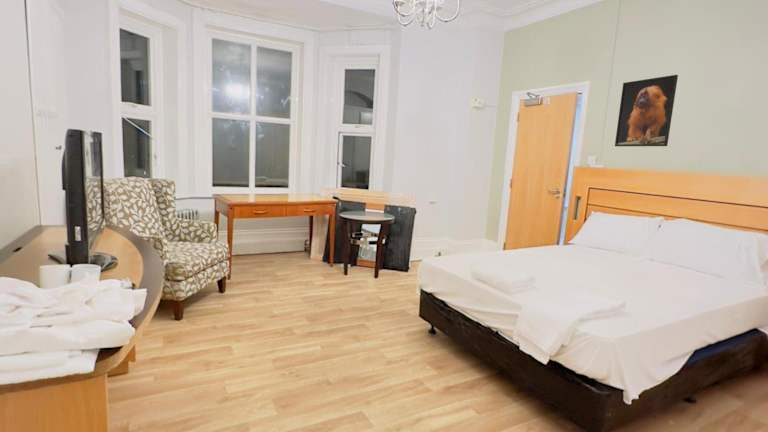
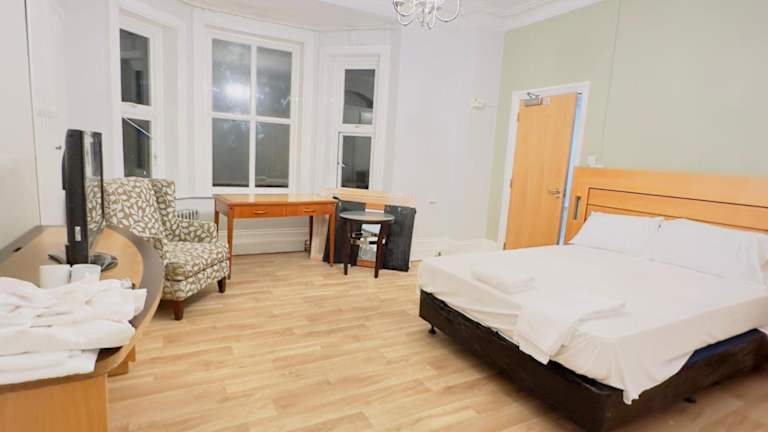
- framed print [614,74,679,147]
